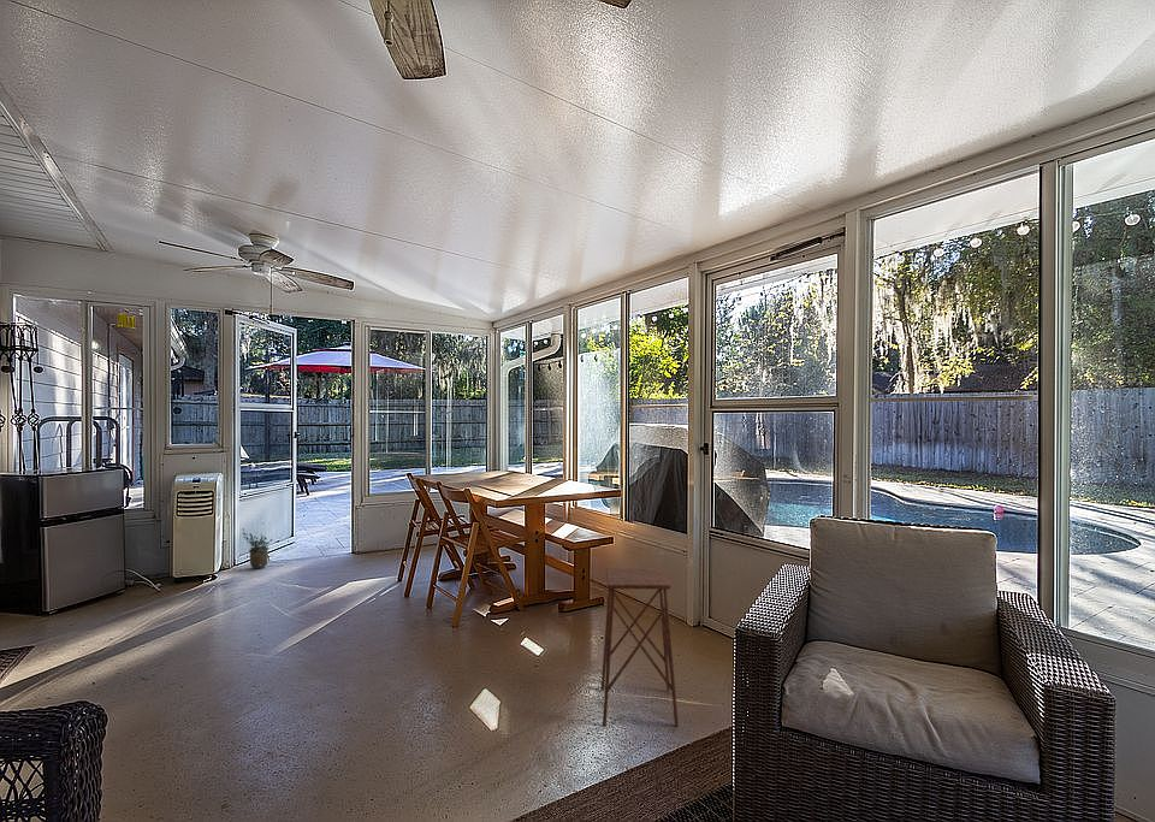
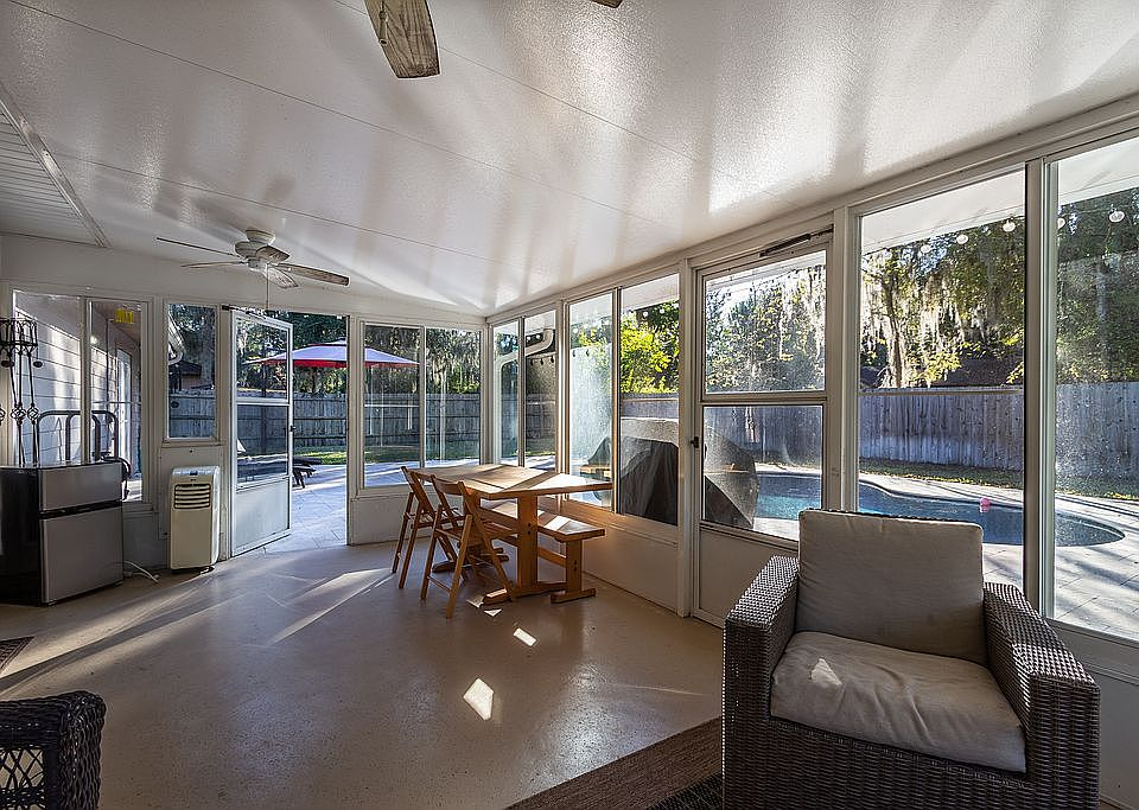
- side table [600,567,680,728]
- potted plant [241,527,274,569]
